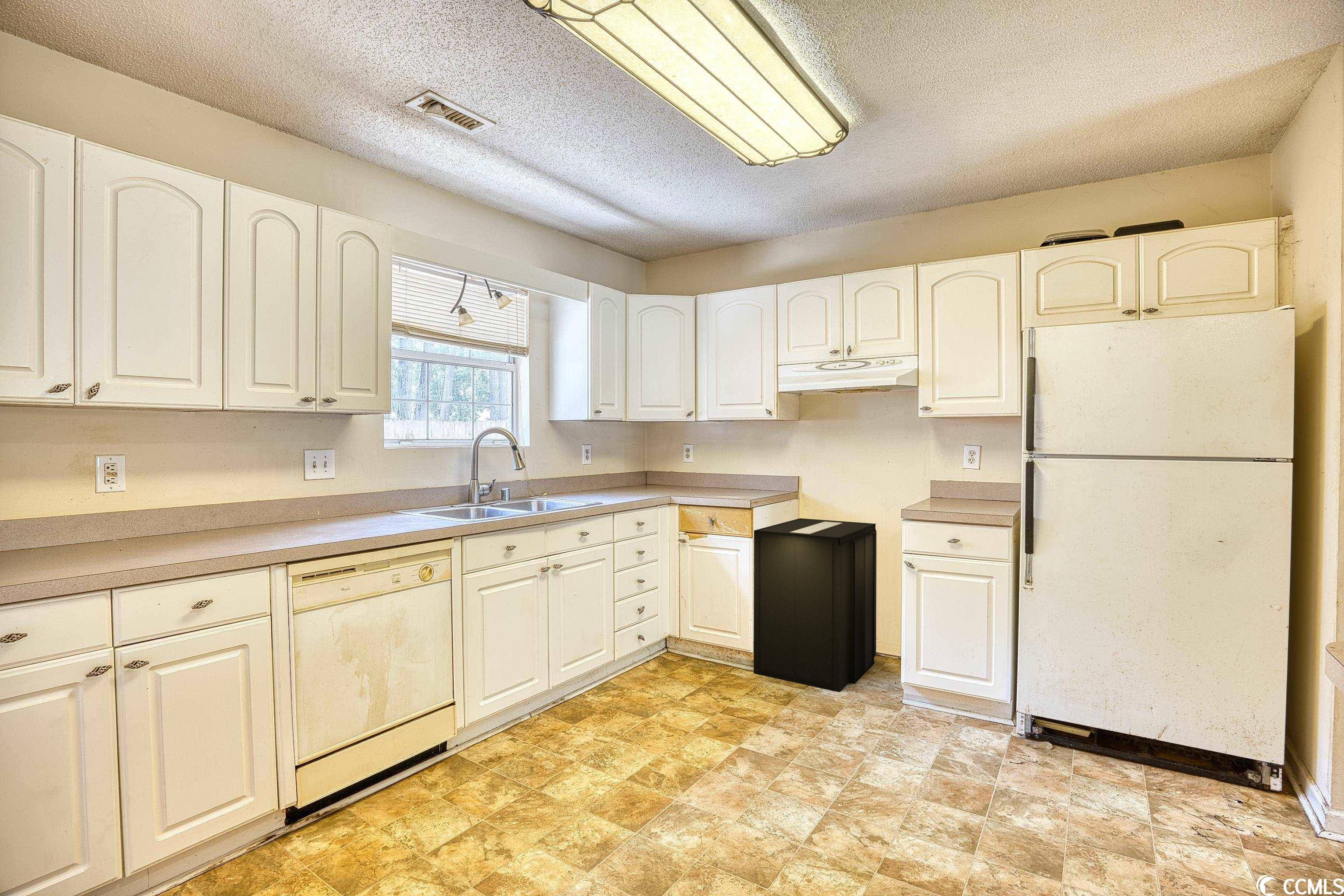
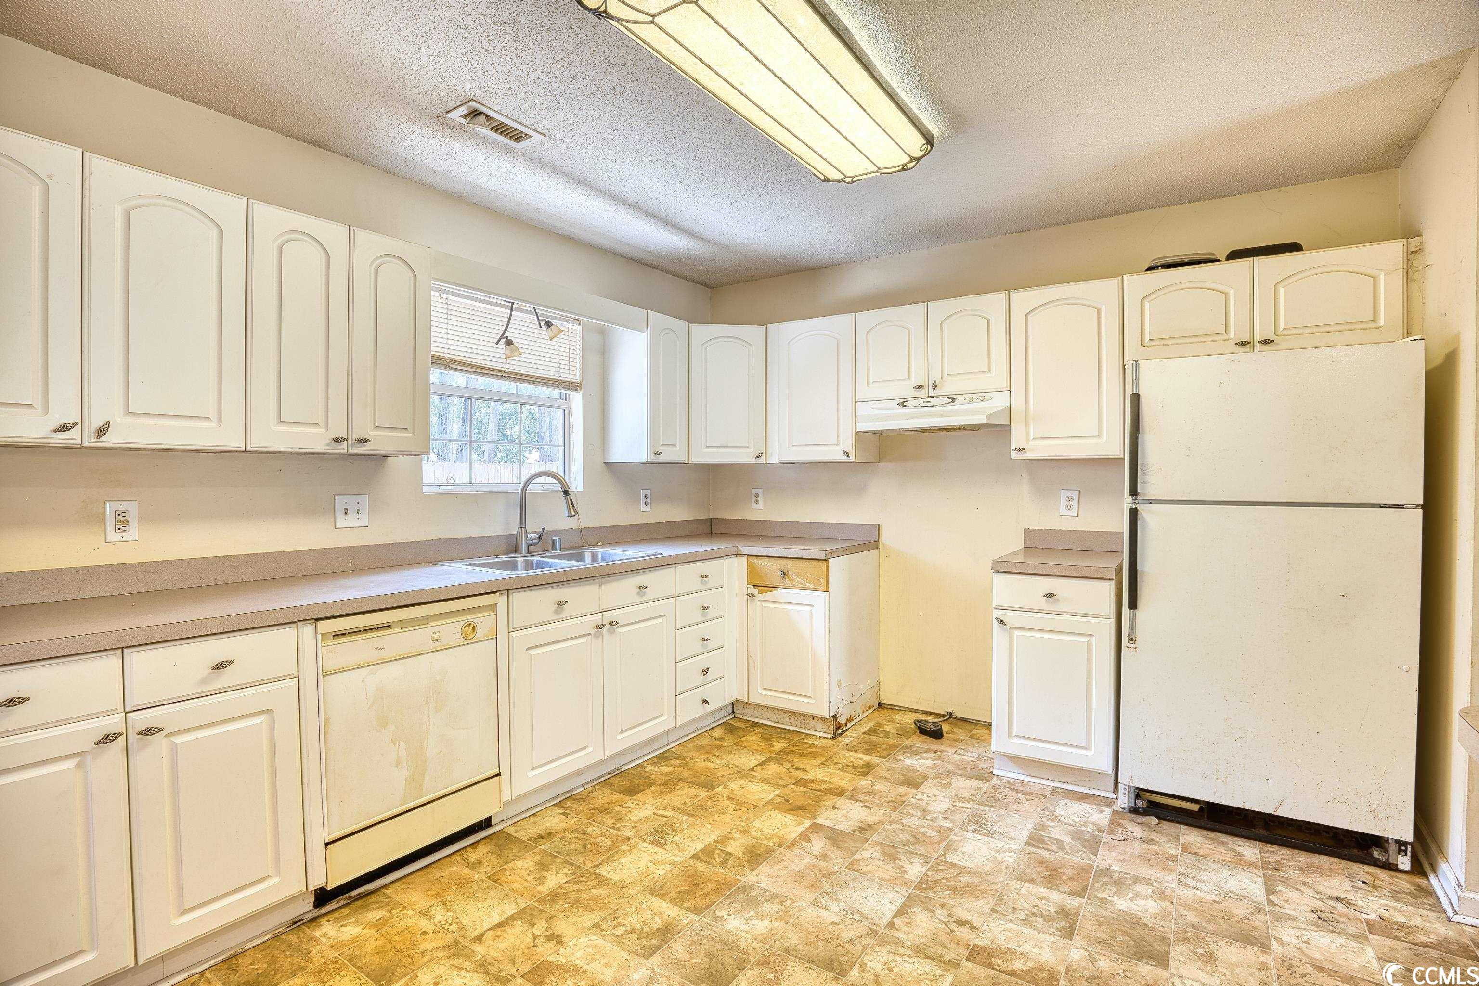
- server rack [753,518,877,693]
